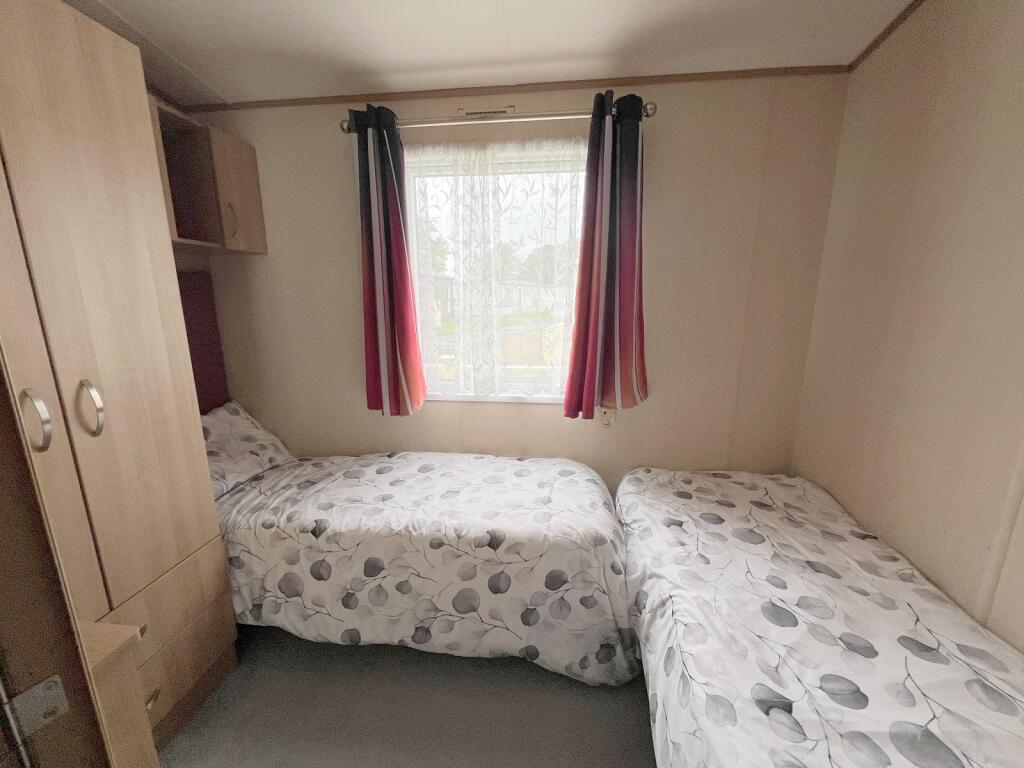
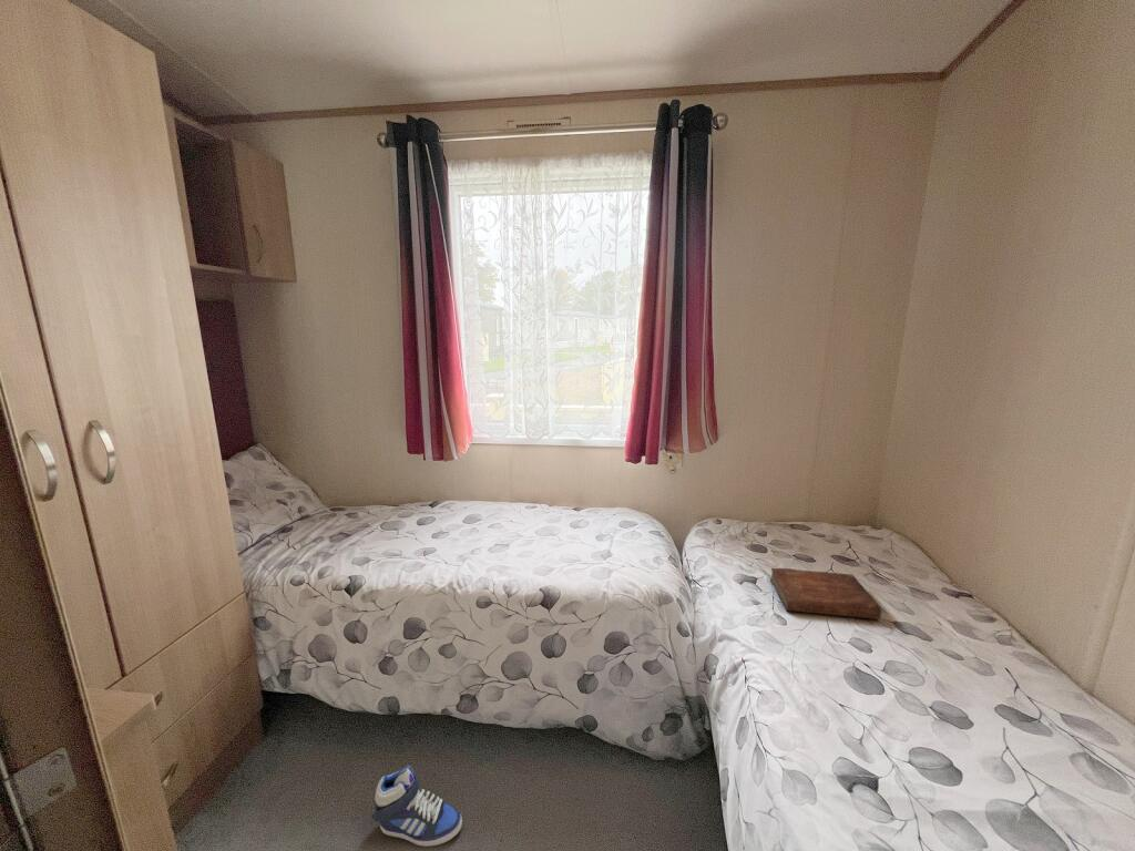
+ bible [769,566,882,621]
+ sneaker [371,765,463,848]
